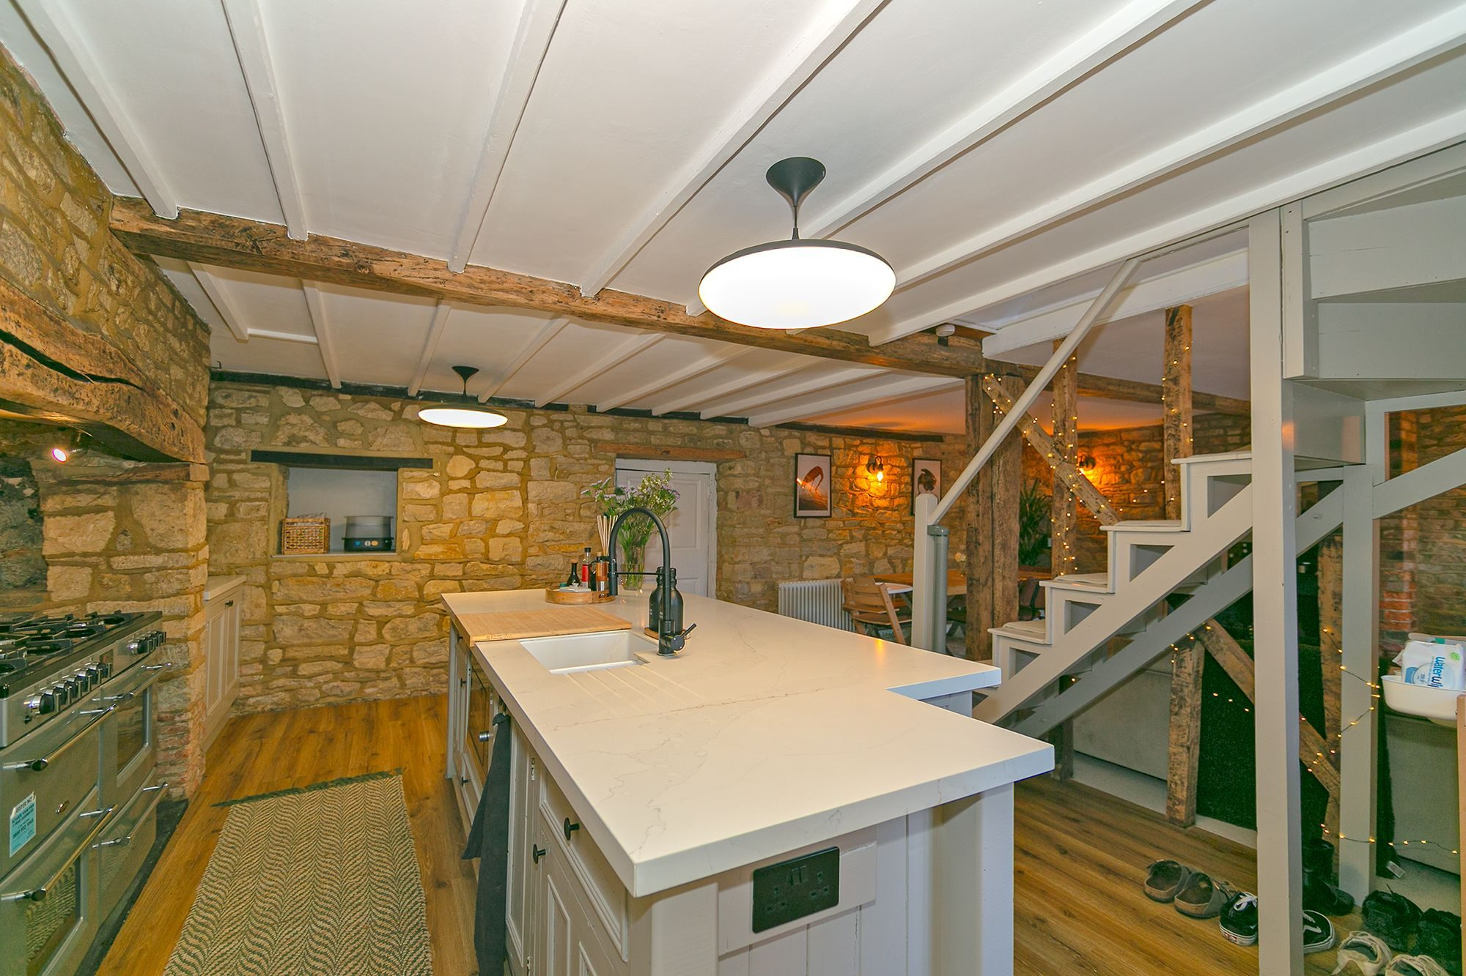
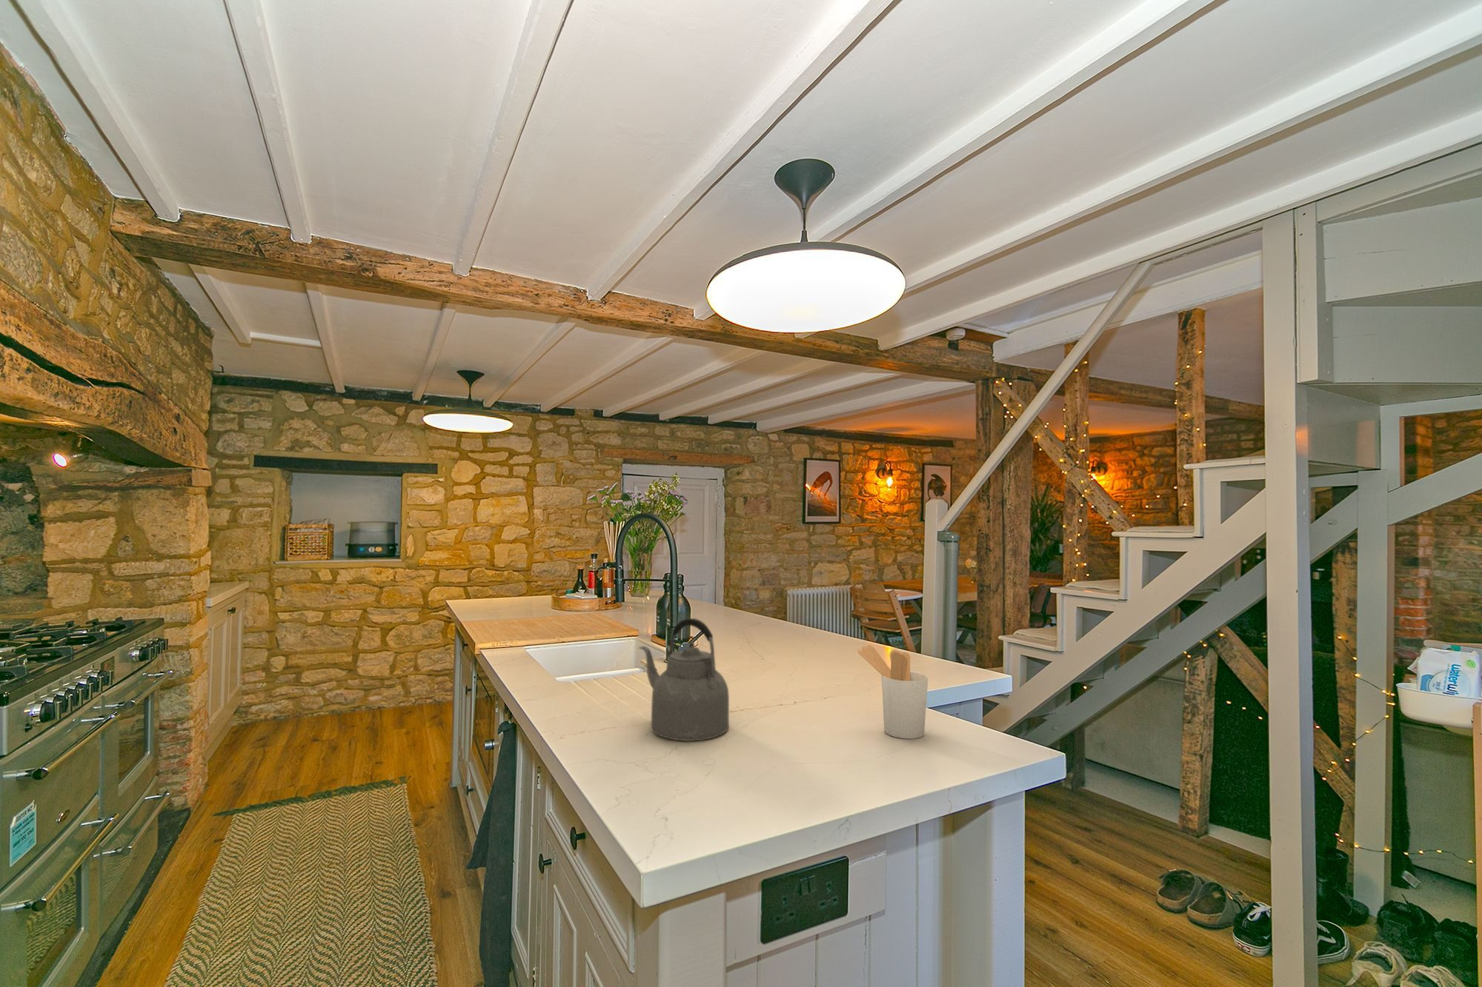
+ kettle [638,618,729,742]
+ utensil holder [856,644,929,739]
